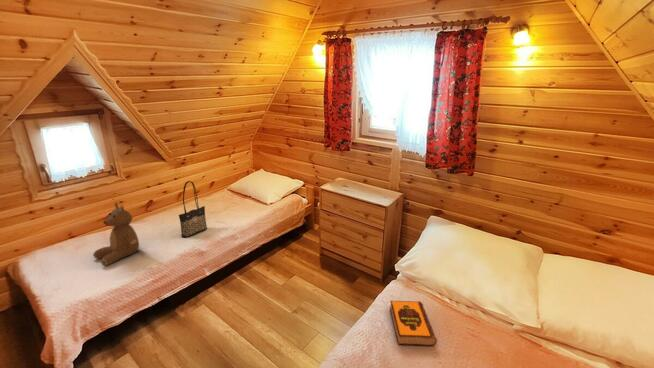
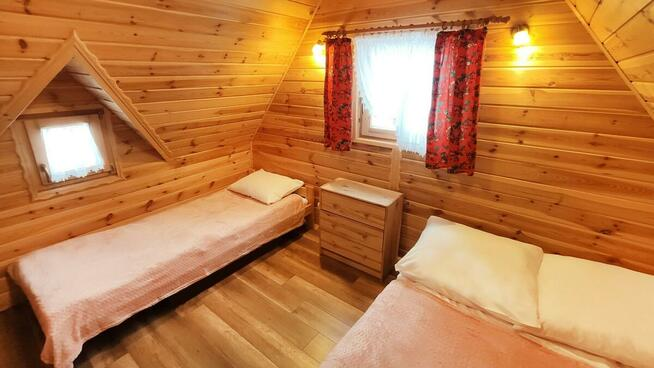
- tote bag [178,180,208,238]
- teddy bear [92,201,140,267]
- hardback book [389,300,438,347]
